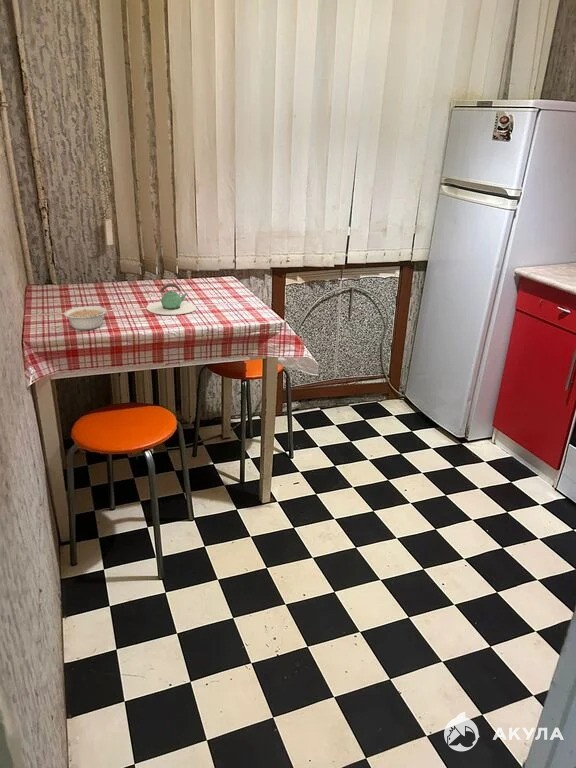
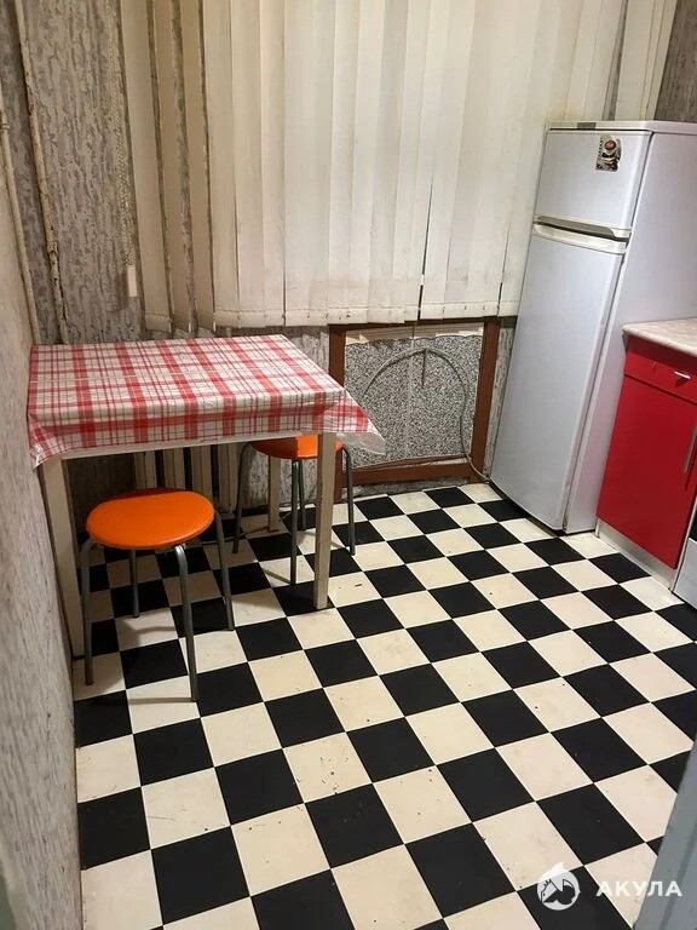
- teapot [146,283,197,316]
- legume [63,305,115,331]
